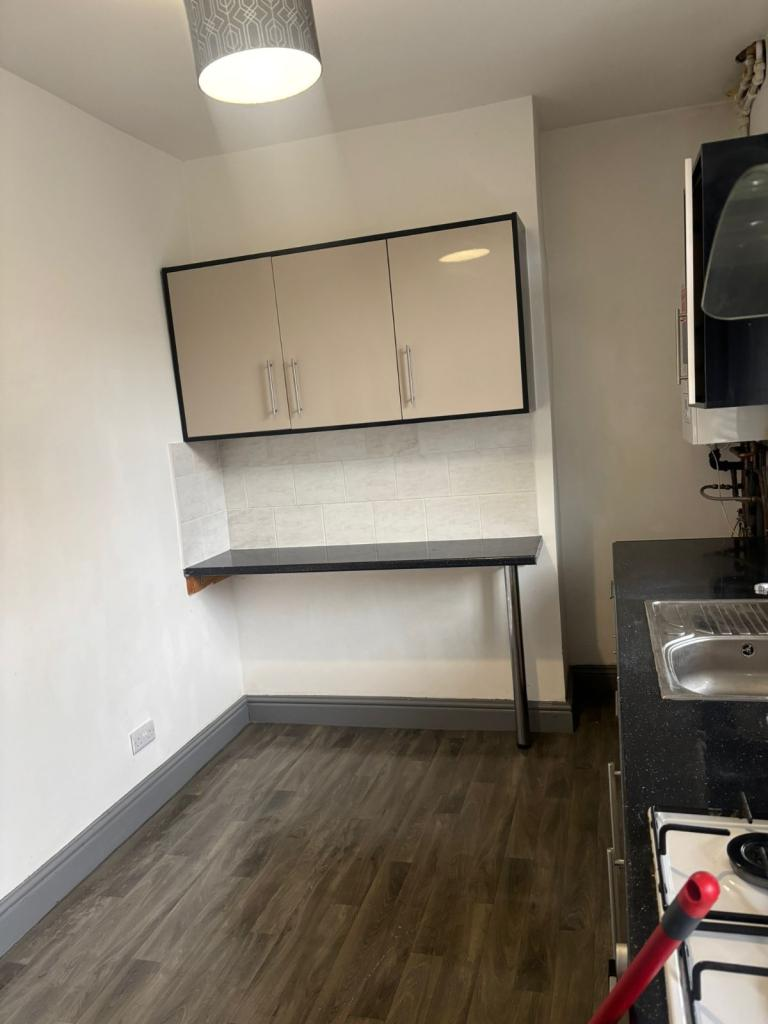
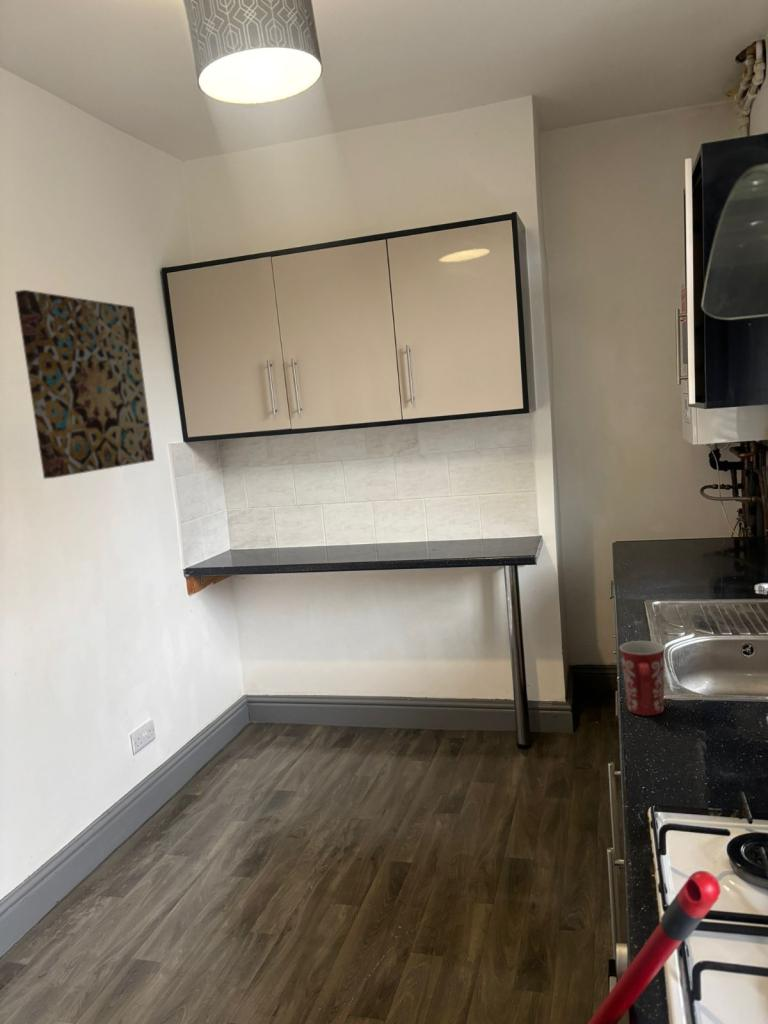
+ wall art [14,289,155,480]
+ mug [619,640,666,716]
